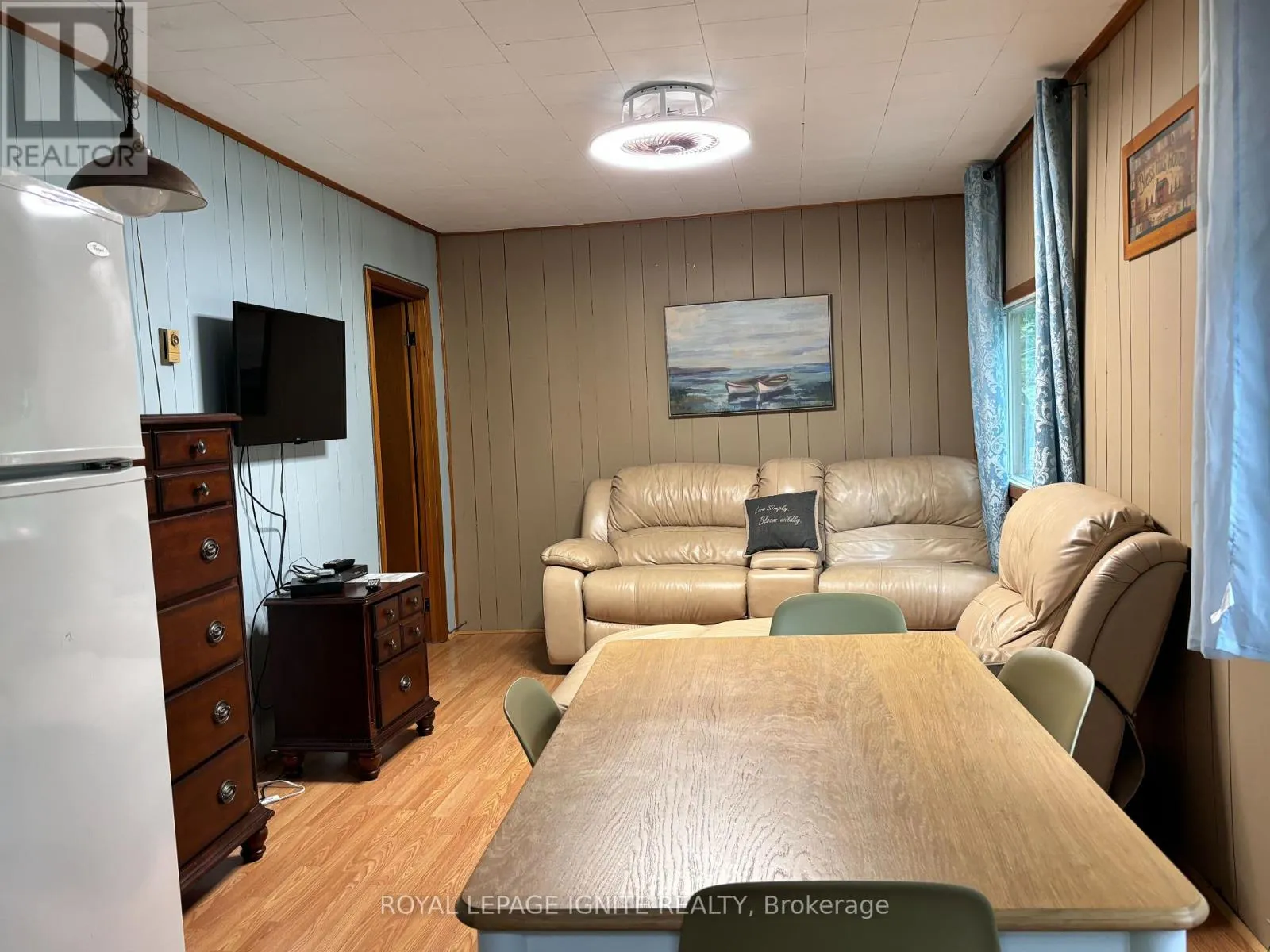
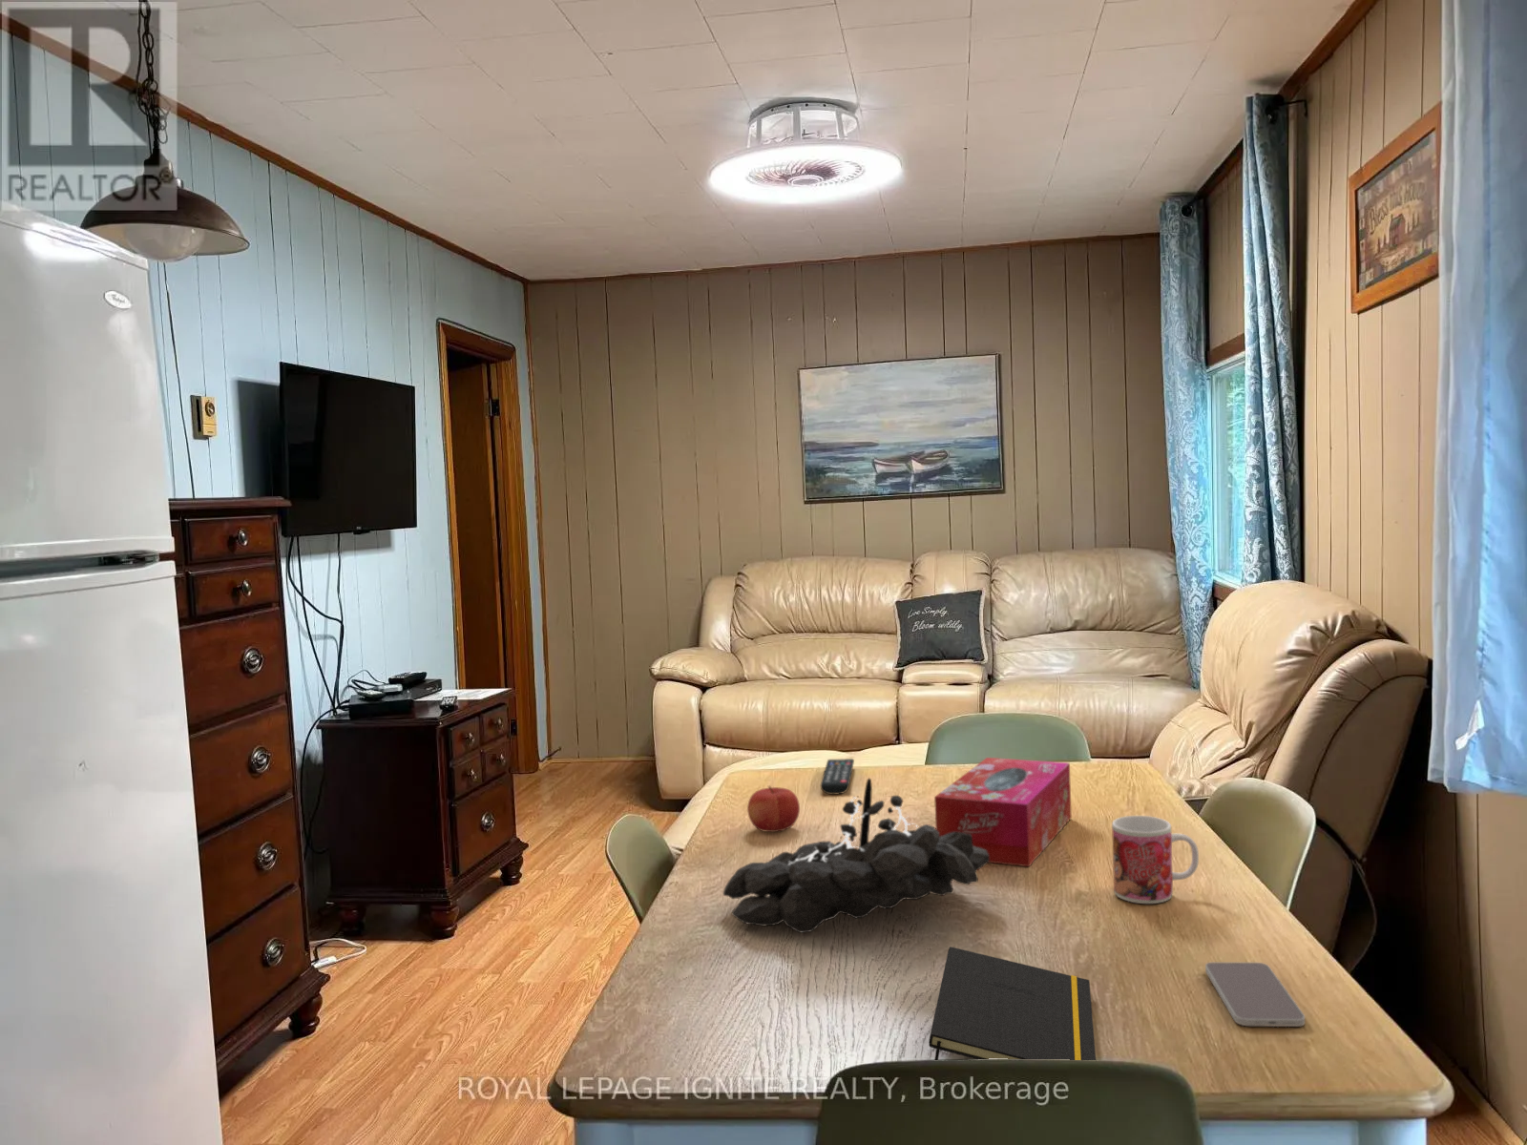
+ notepad [928,945,1097,1061]
+ remote control [820,758,855,795]
+ mug [1111,815,1200,904]
+ plant [723,778,990,933]
+ fruit [747,784,801,833]
+ tissue box [933,757,1073,867]
+ smartphone [1205,962,1306,1027]
